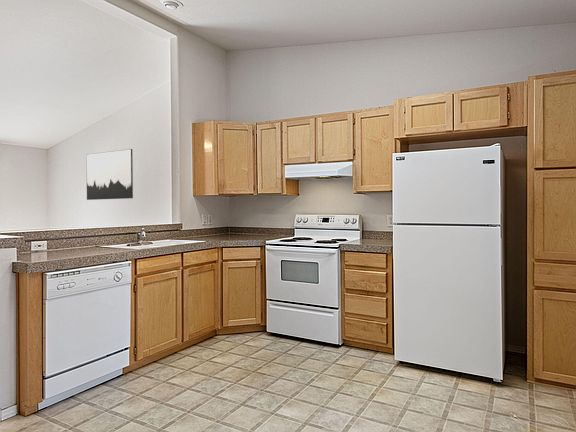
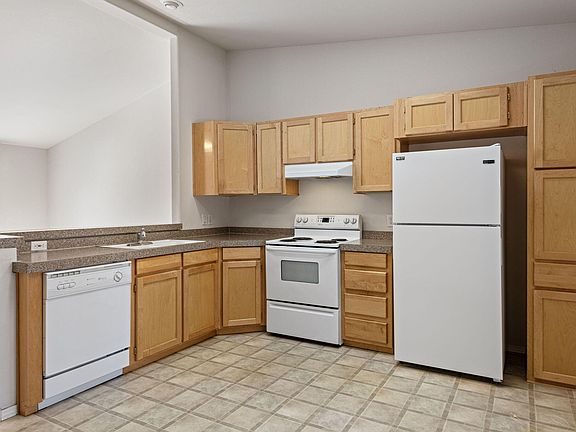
- wall art [85,148,134,201]
